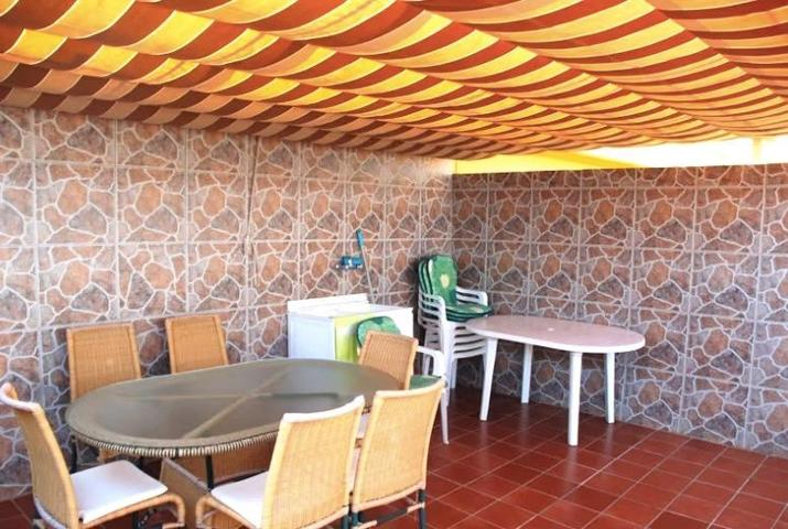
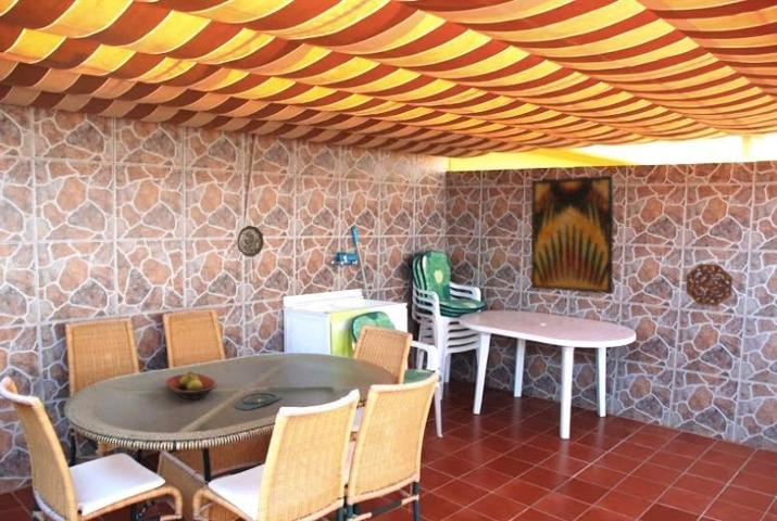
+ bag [234,391,284,410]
+ decorative plate [237,225,265,258]
+ decorative platter [685,263,734,307]
+ wall art [530,175,615,295]
+ fruit bowl [165,370,218,401]
